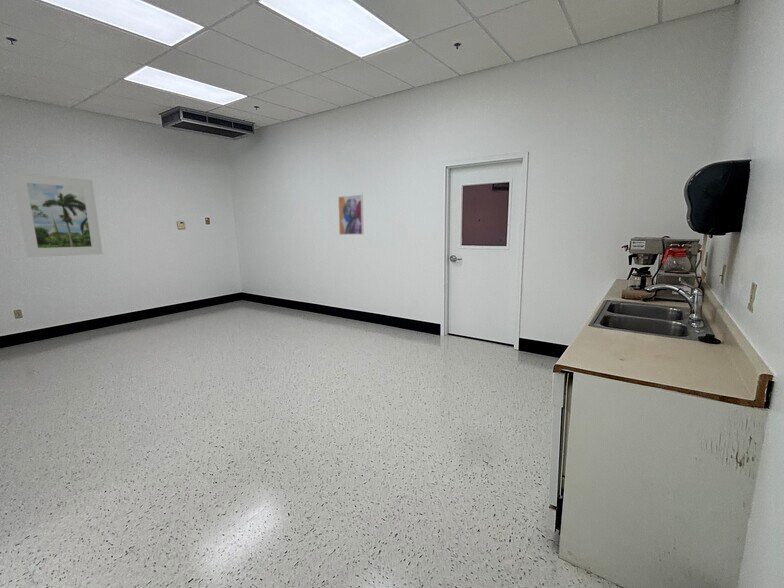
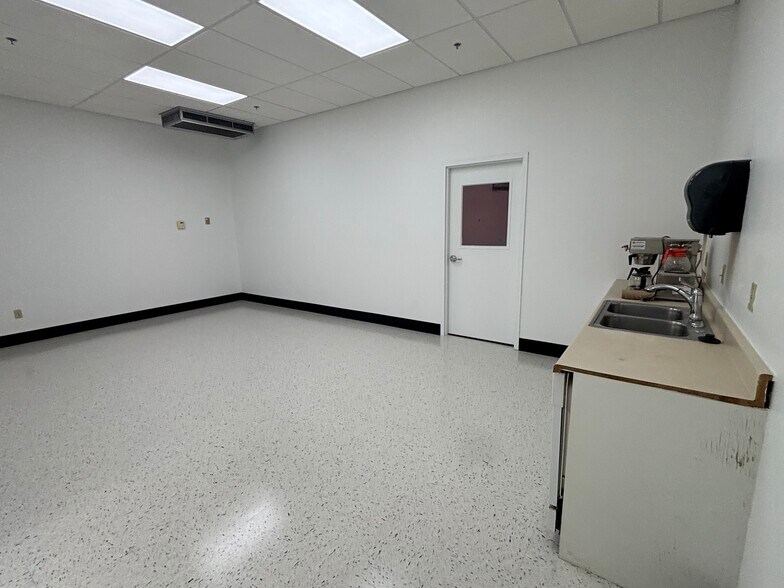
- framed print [11,171,104,258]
- wall art [337,193,365,236]
